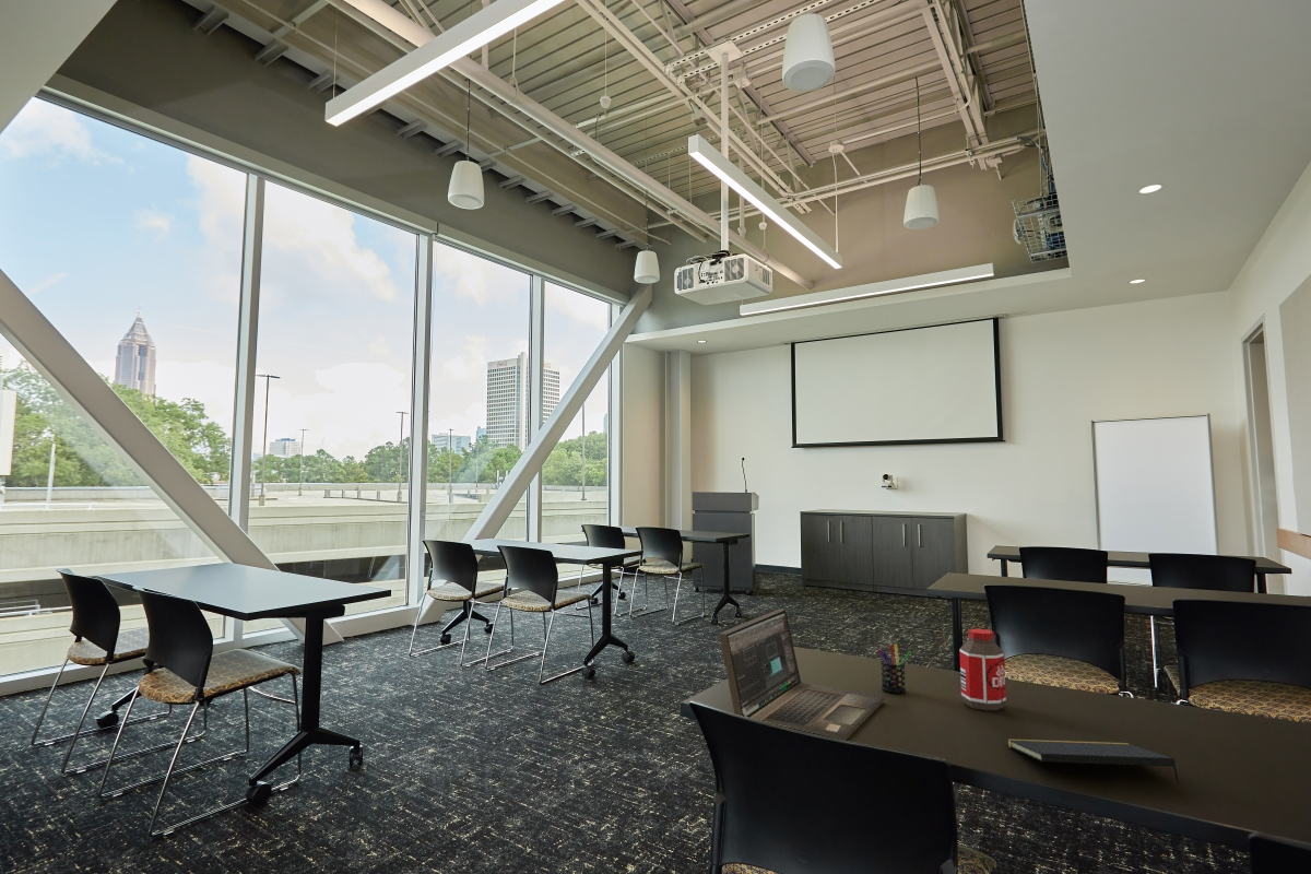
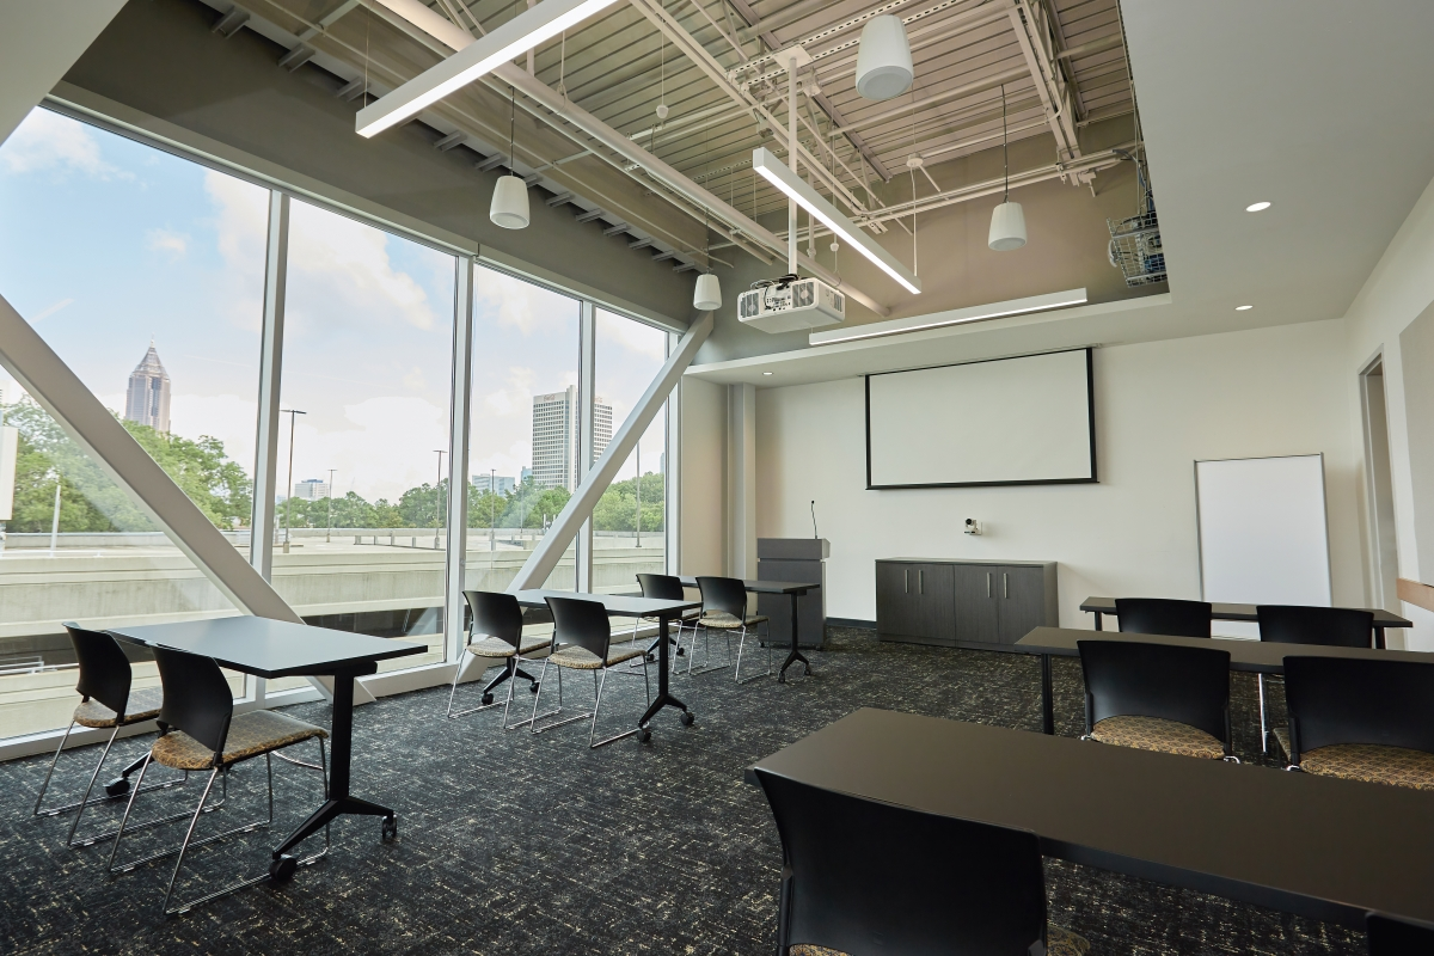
- laptop [718,609,885,741]
- pen holder [876,643,912,695]
- bottle [958,628,1007,711]
- notepad [1005,737,1181,786]
